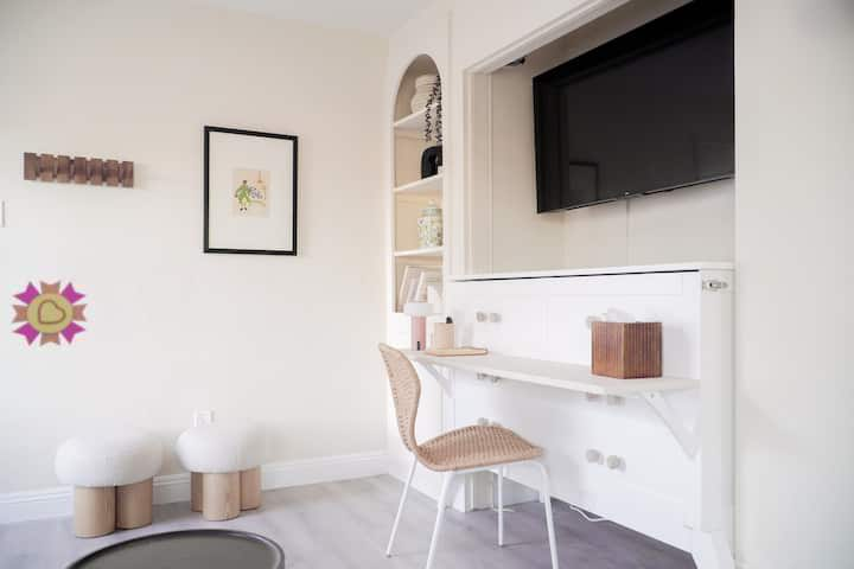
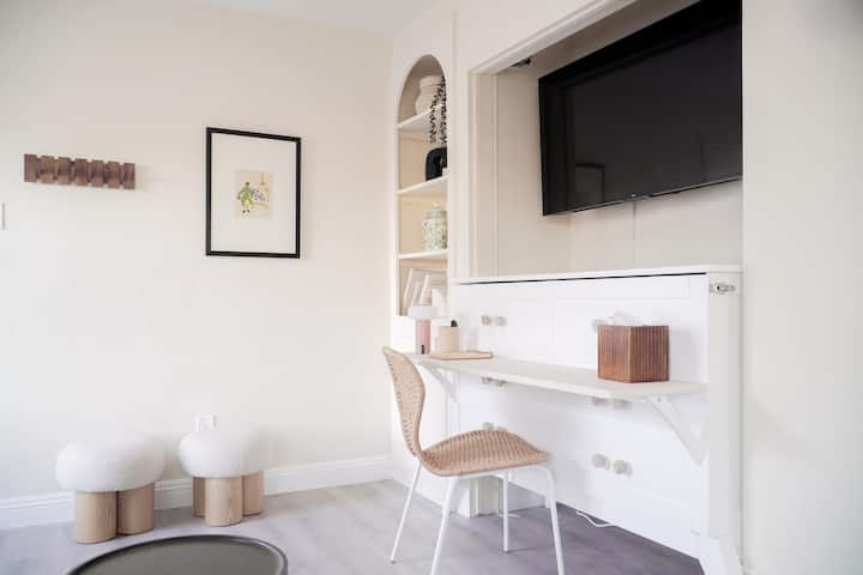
- wall ornament [9,279,89,347]
